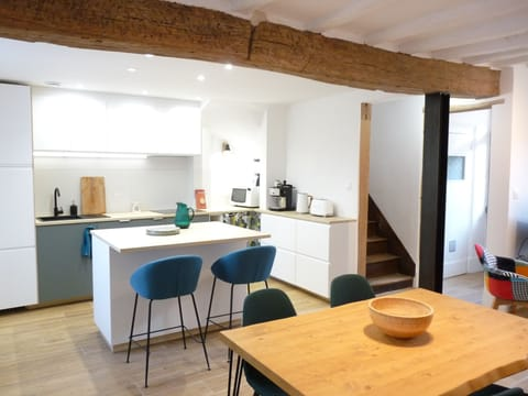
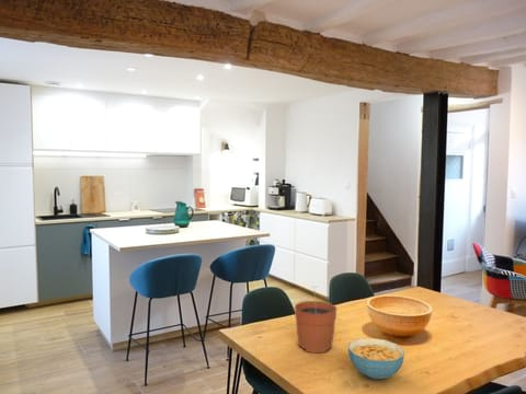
+ plant pot [294,287,339,354]
+ cereal bowl [347,337,405,380]
